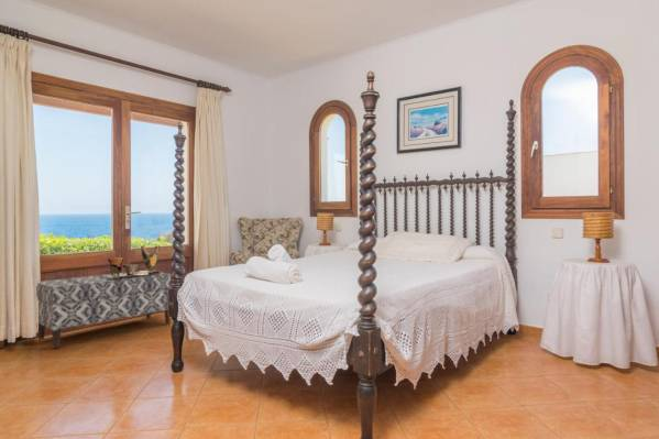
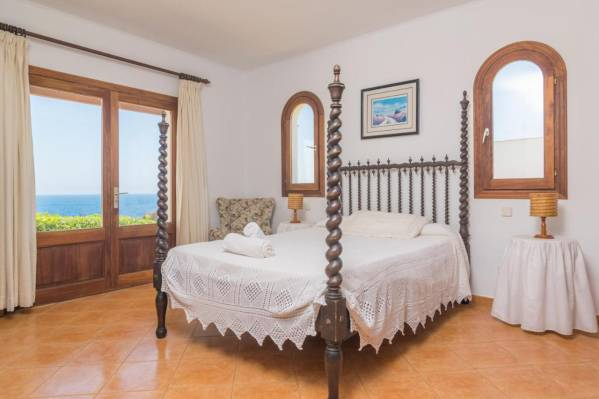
- bench [35,270,172,350]
- pottery [107,244,162,277]
